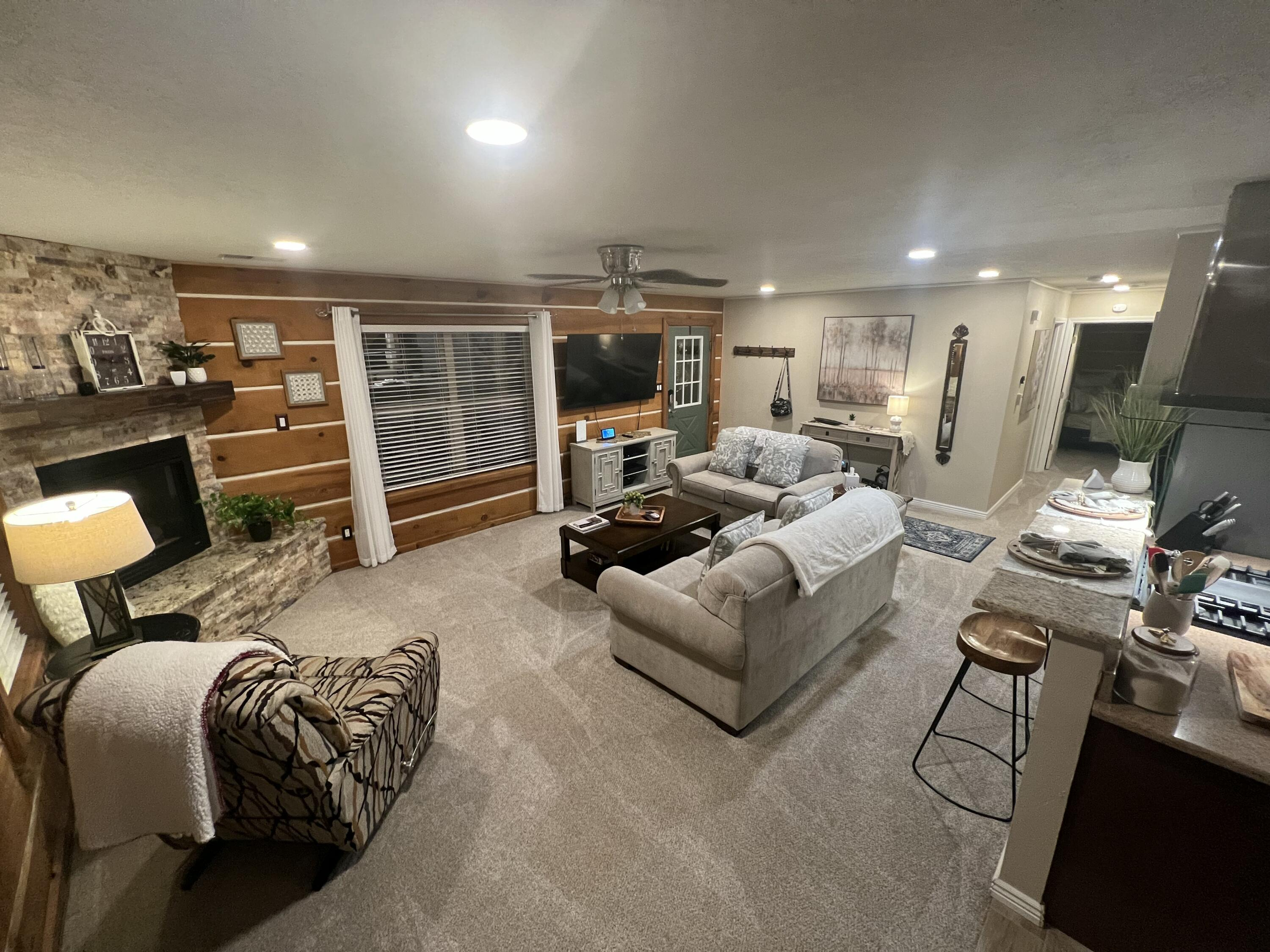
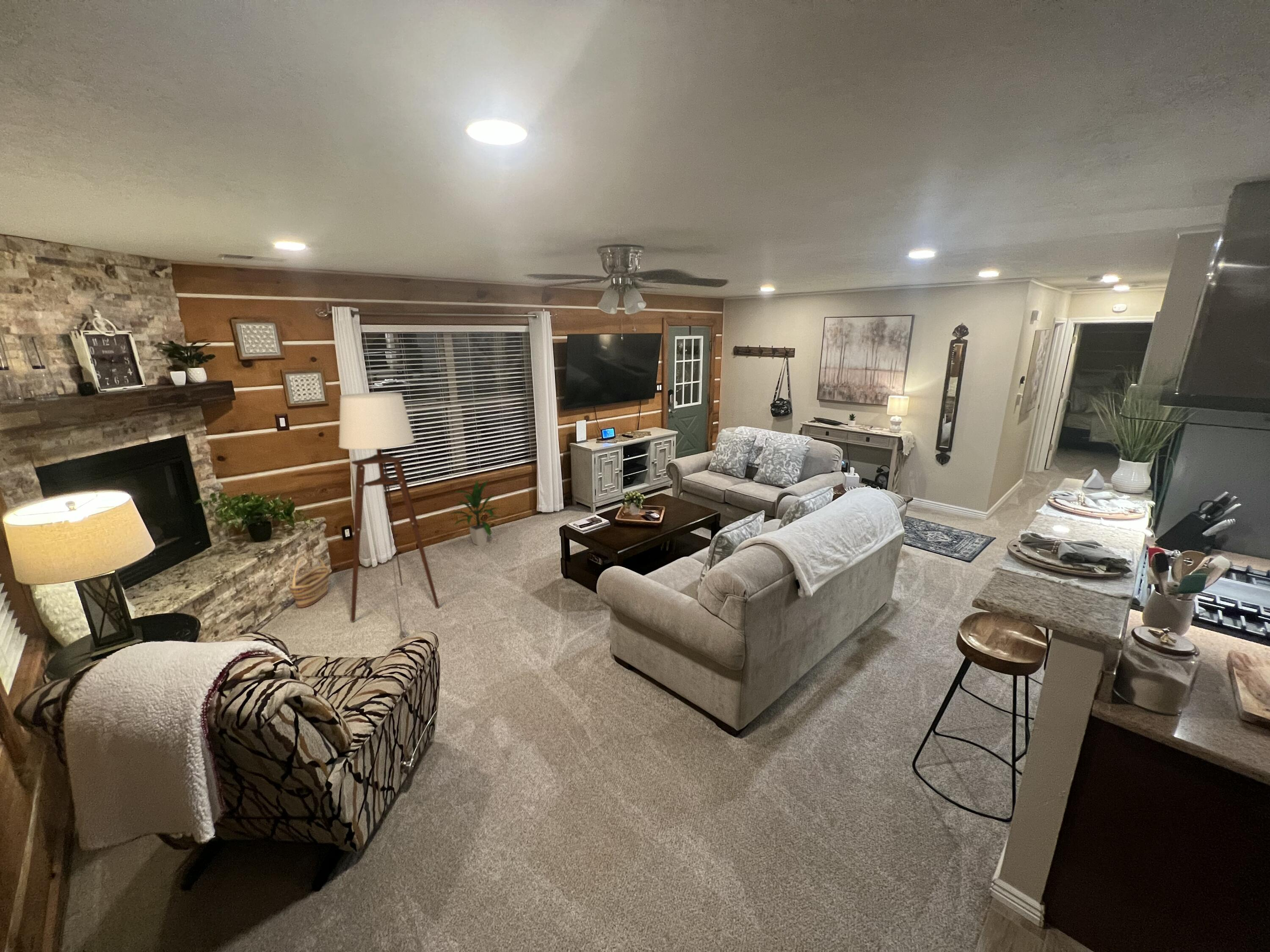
+ basket [289,553,330,608]
+ indoor plant [446,478,502,546]
+ floor lamp [338,392,440,638]
